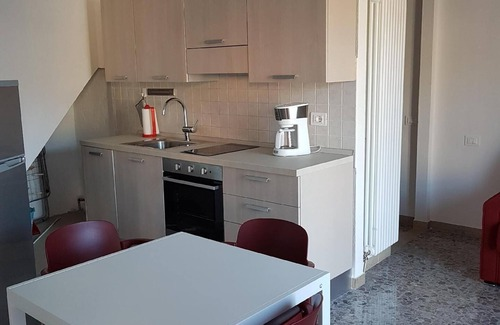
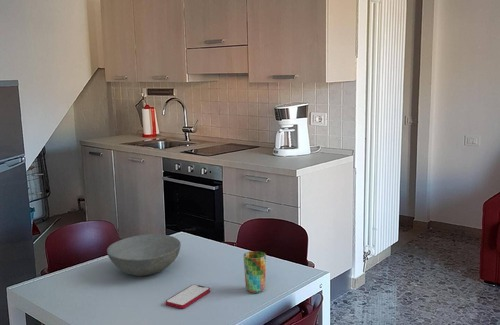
+ bowl [106,233,182,277]
+ smartphone [165,284,211,309]
+ cup [243,250,267,294]
